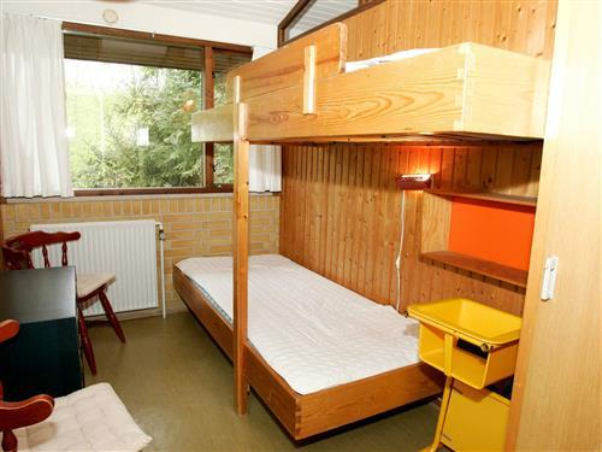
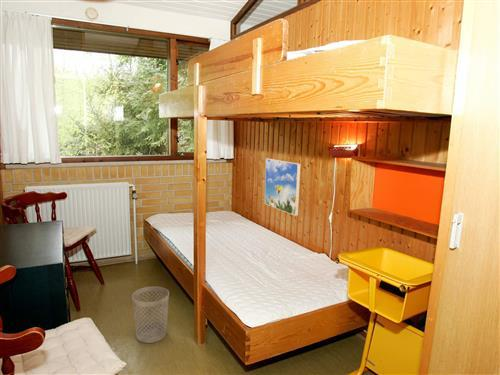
+ wastebasket [131,286,170,344]
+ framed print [264,157,302,217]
